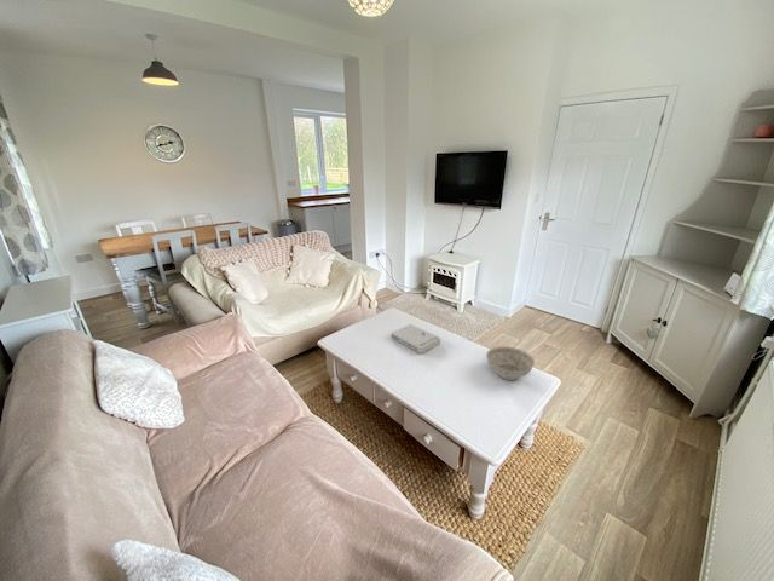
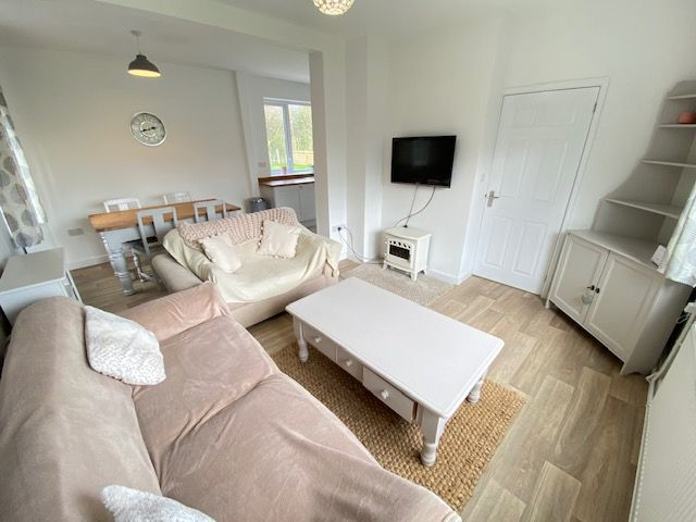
- decorative bowl [485,345,536,381]
- book [389,323,441,355]
